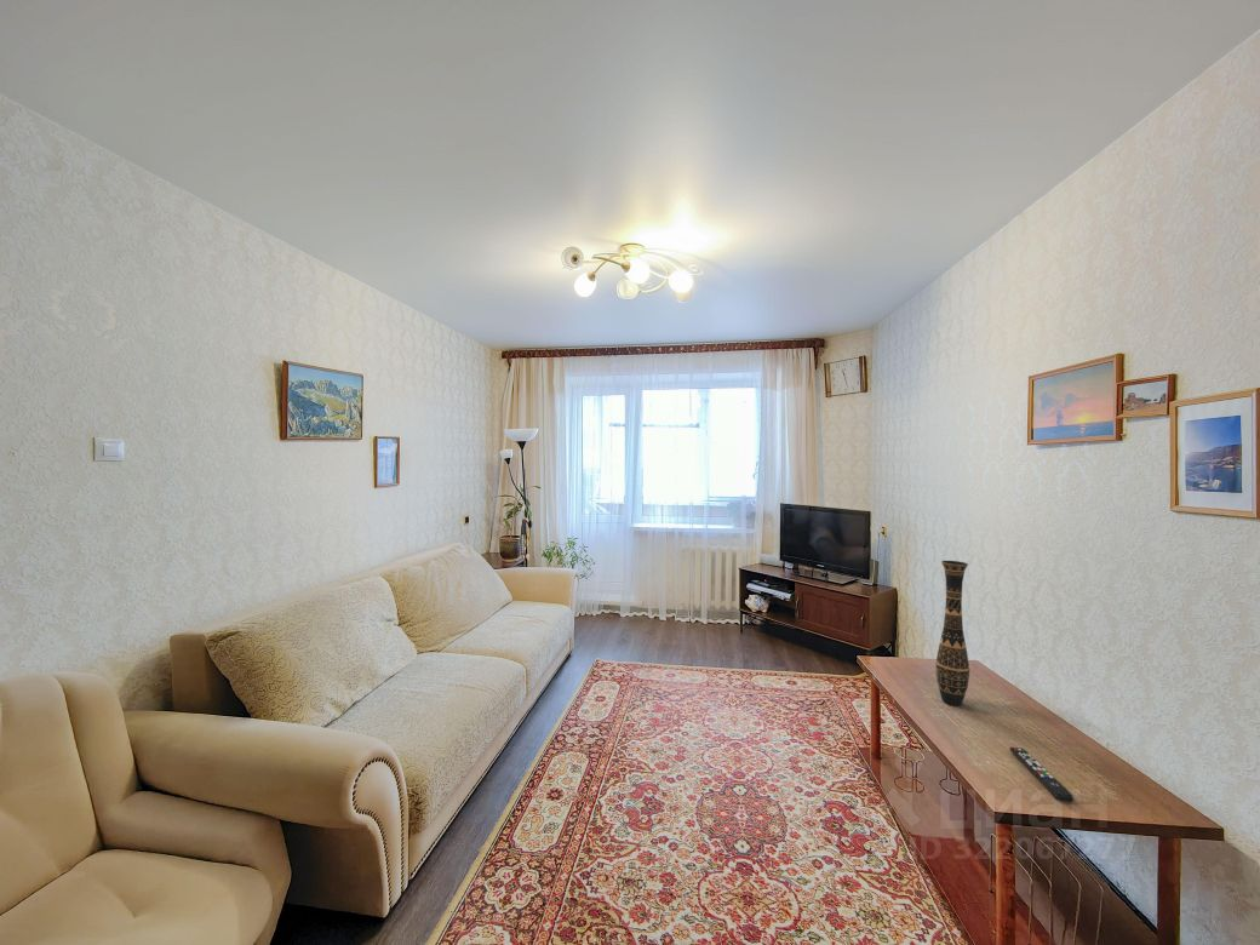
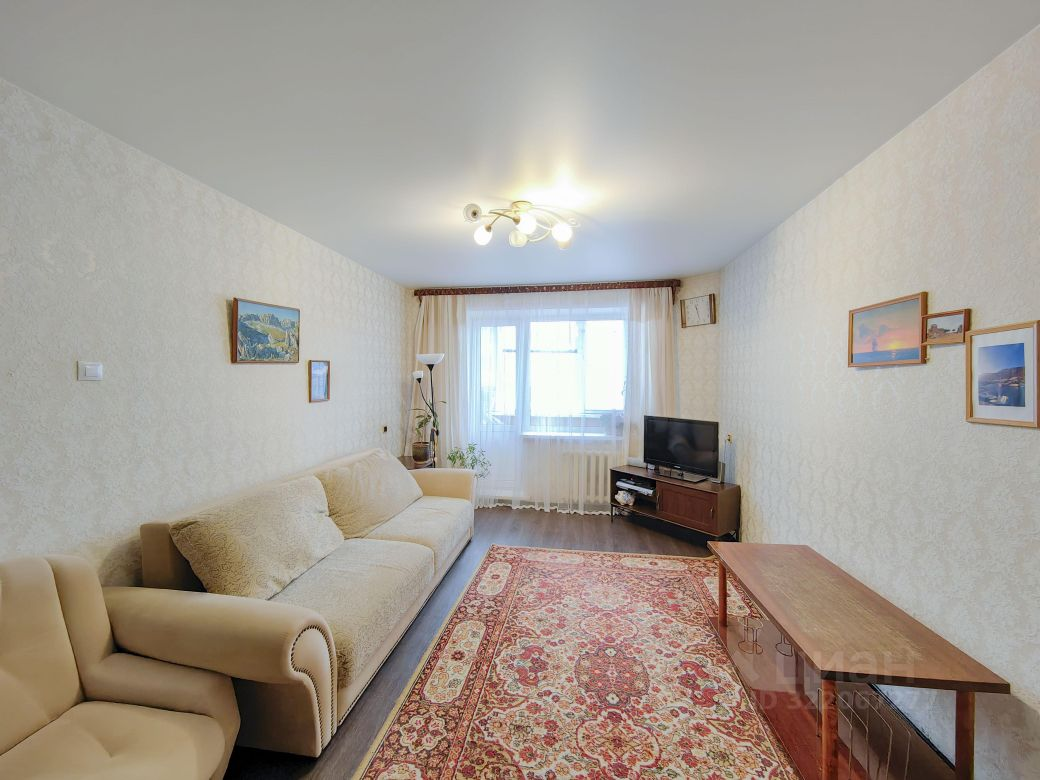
- decorative vase [934,560,970,706]
- remote control [1009,746,1075,802]
